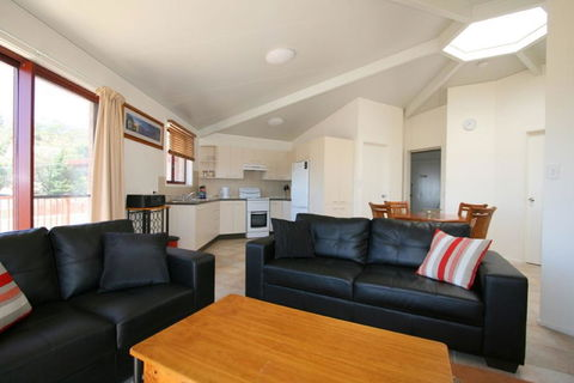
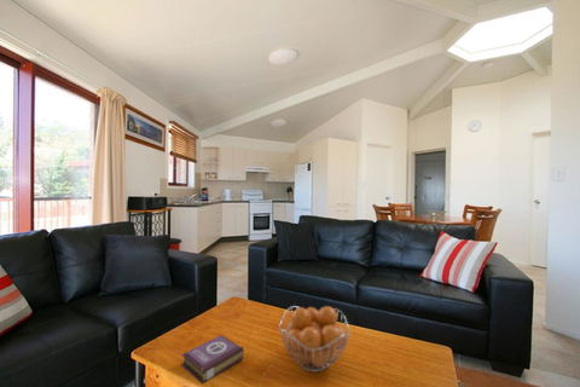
+ book [180,334,245,386]
+ fruit basket [278,305,352,374]
